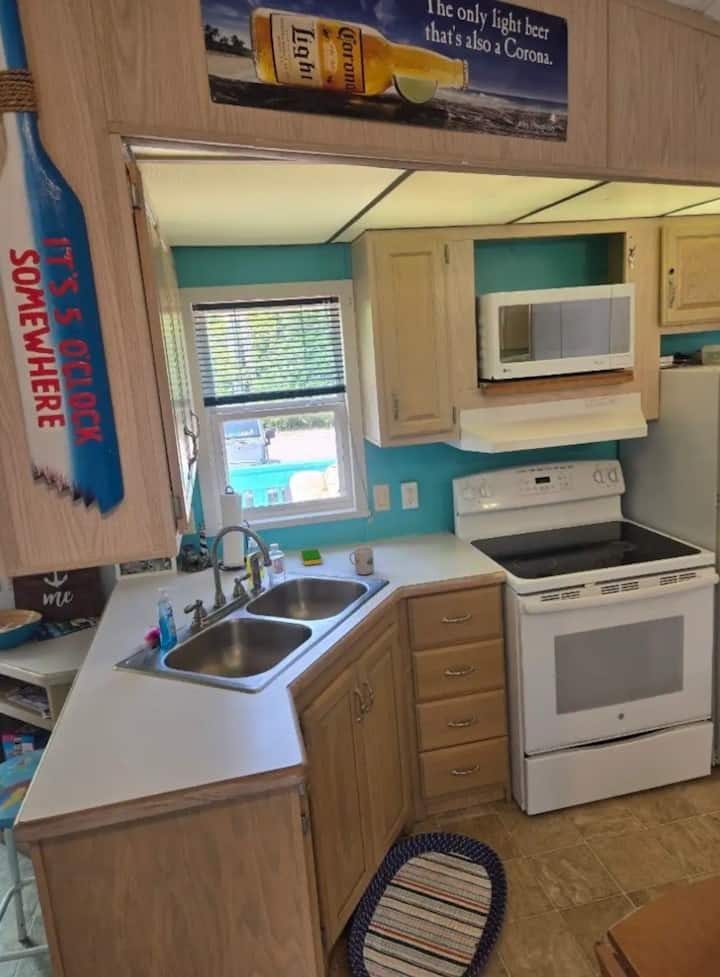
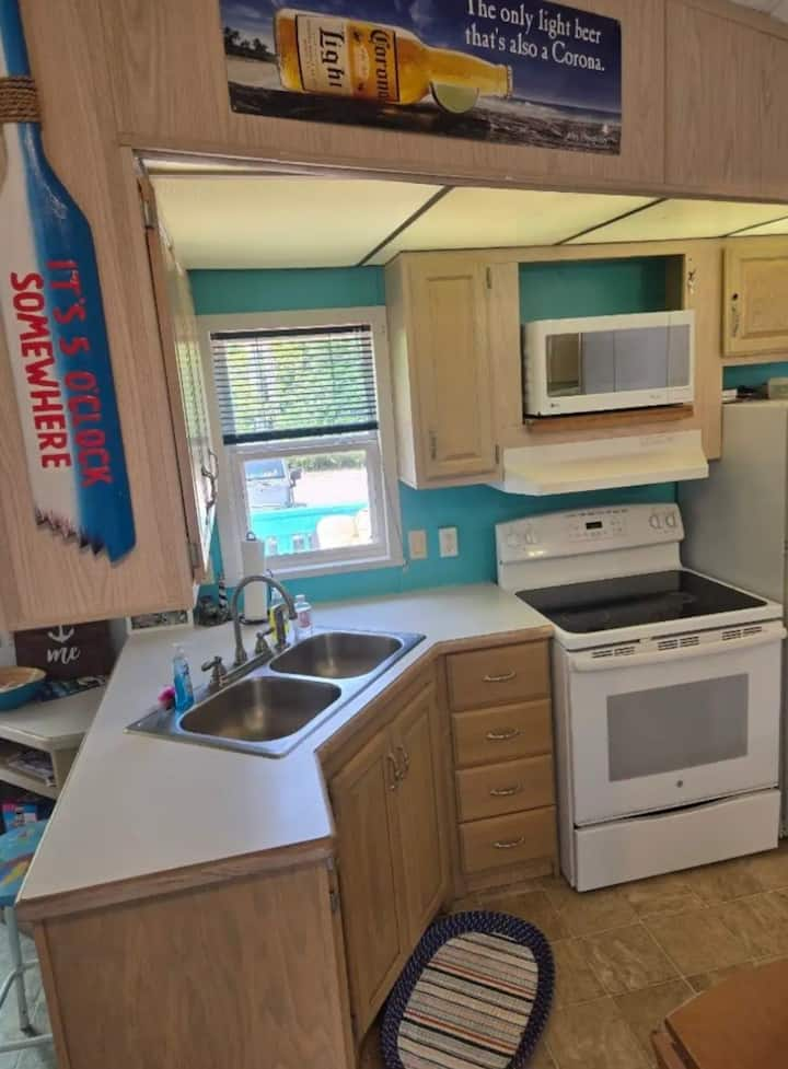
- dish sponge [300,548,323,566]
- mug [348,542,375,576]
